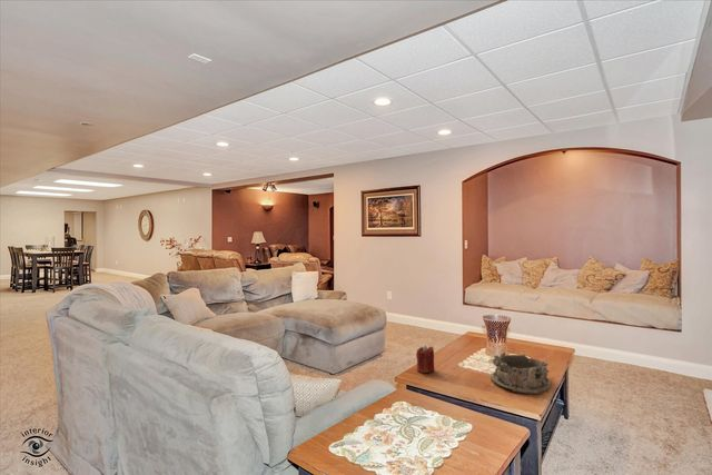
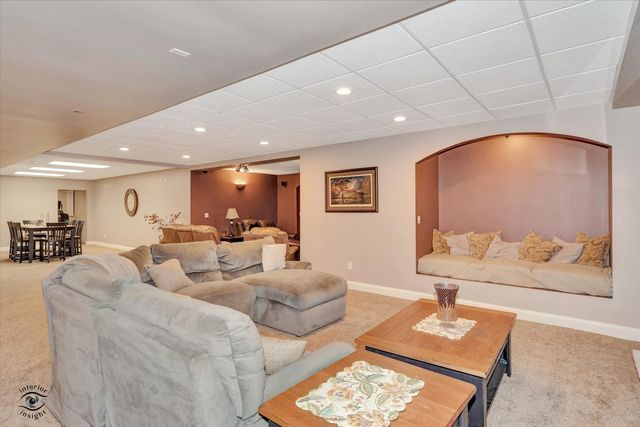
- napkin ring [490,352,552,395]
- candle [415,344,435,374]
